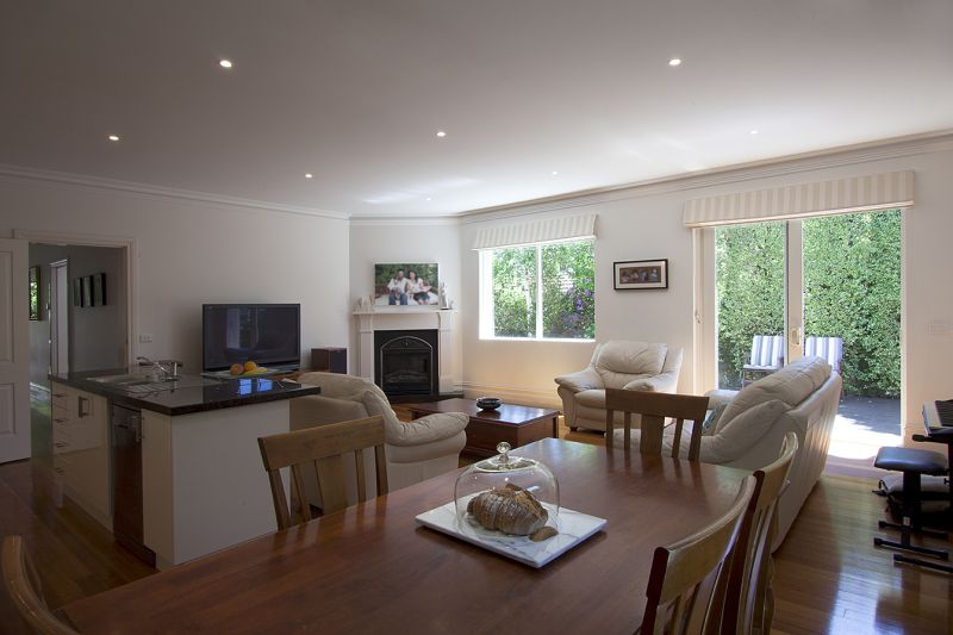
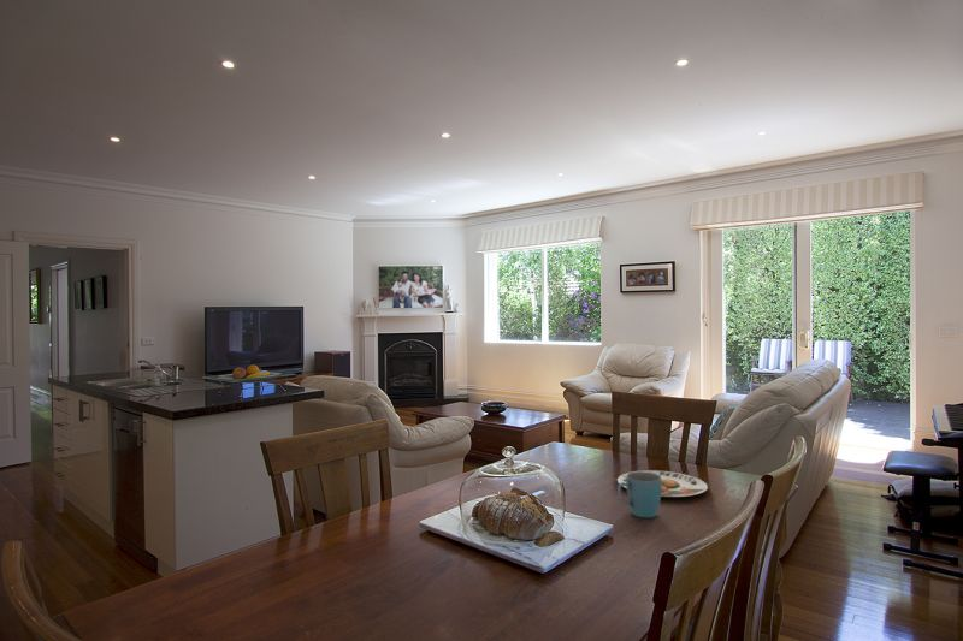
+ plate [616,469,709,498]
+ mug [616,470,662,518]
